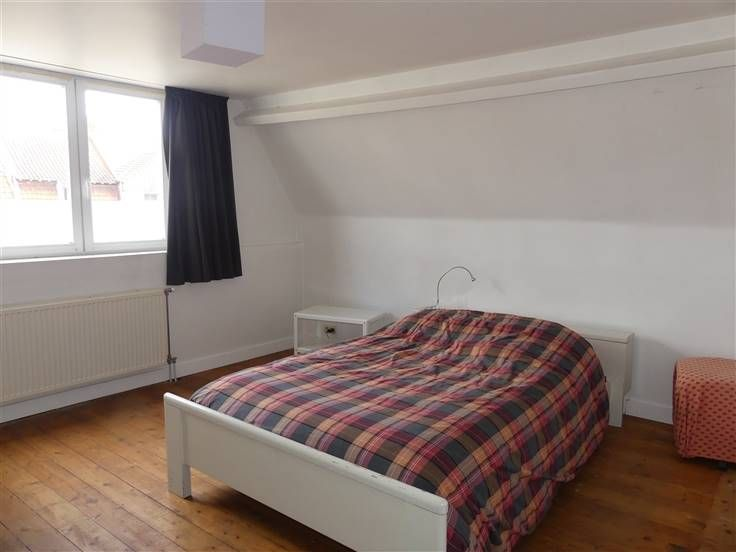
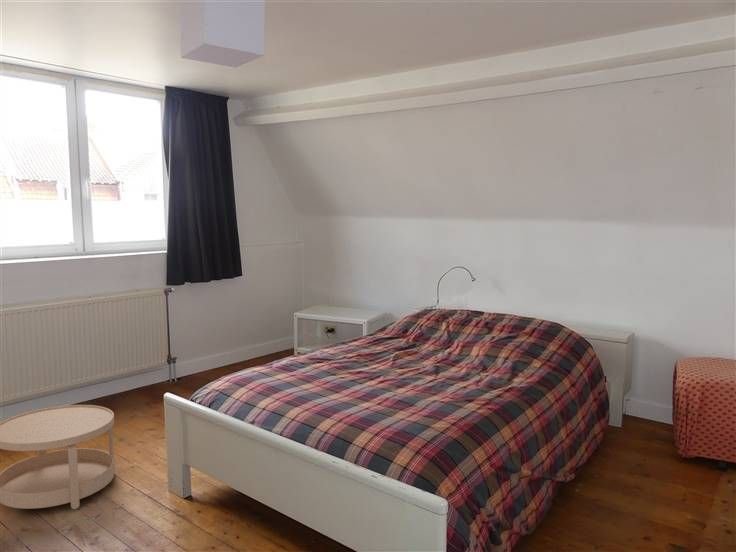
+ side table [0,404,116,510]
